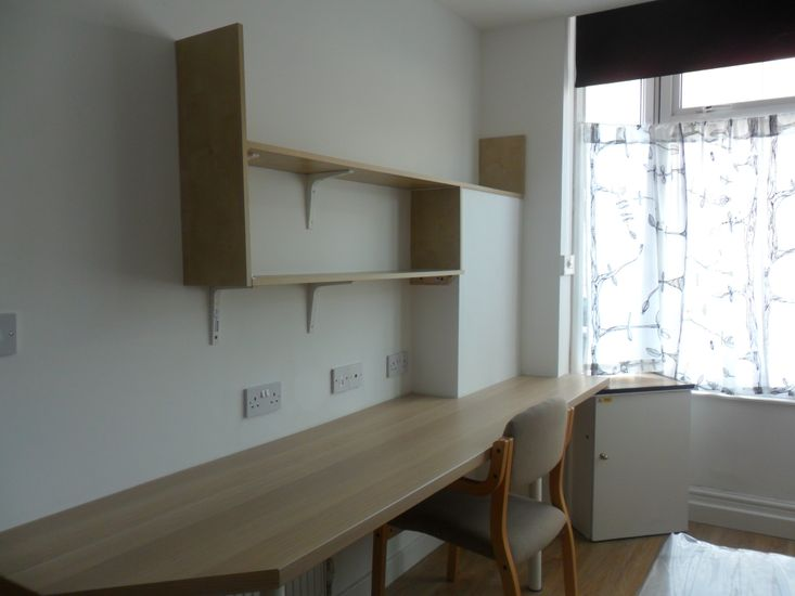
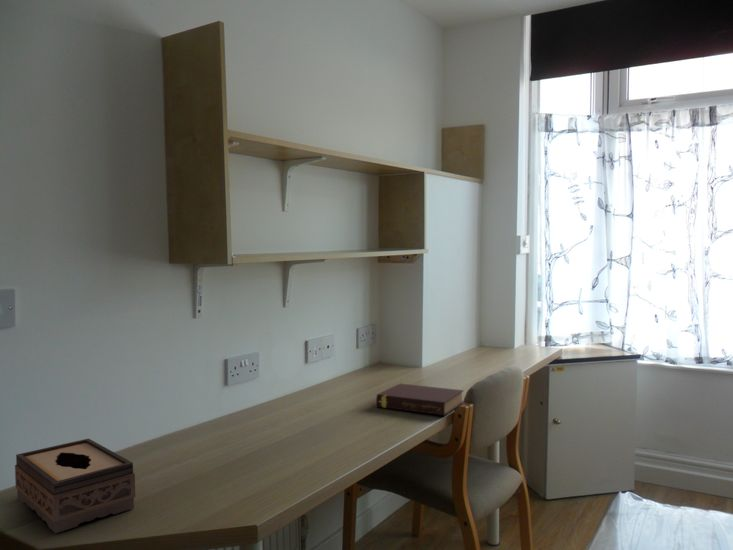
+ tissue box [14,438,136,534]
+ book [375,383,465,417]
